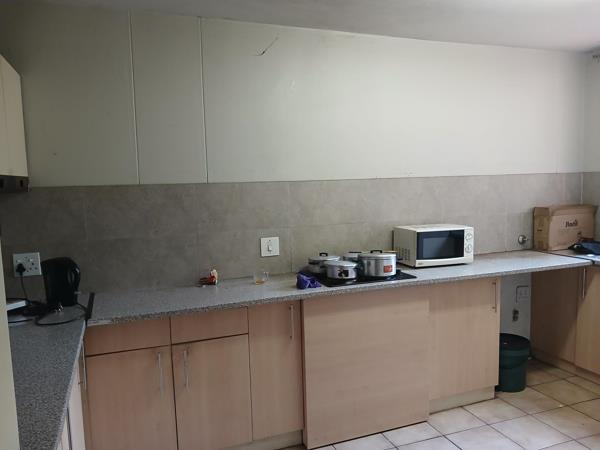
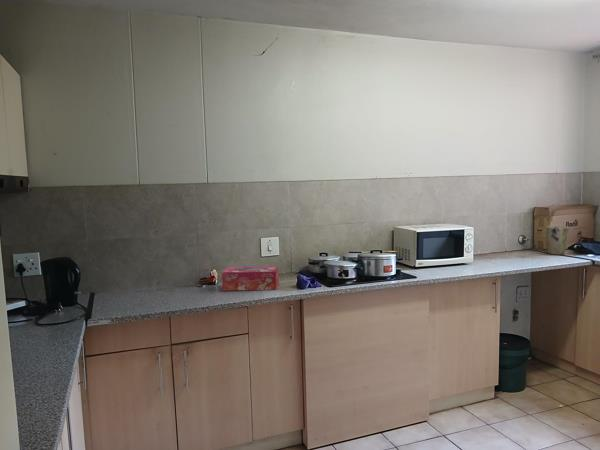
+ tissue box [221,265,280,292]
+ plant pot [545,225,569,256]
